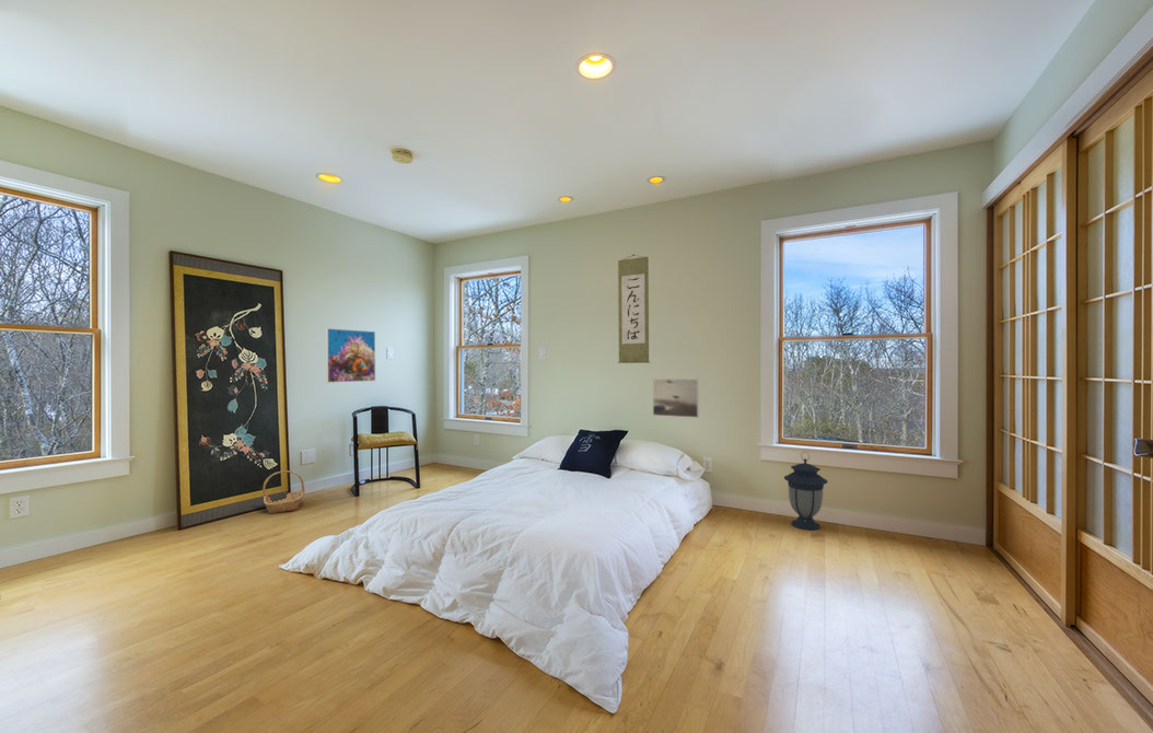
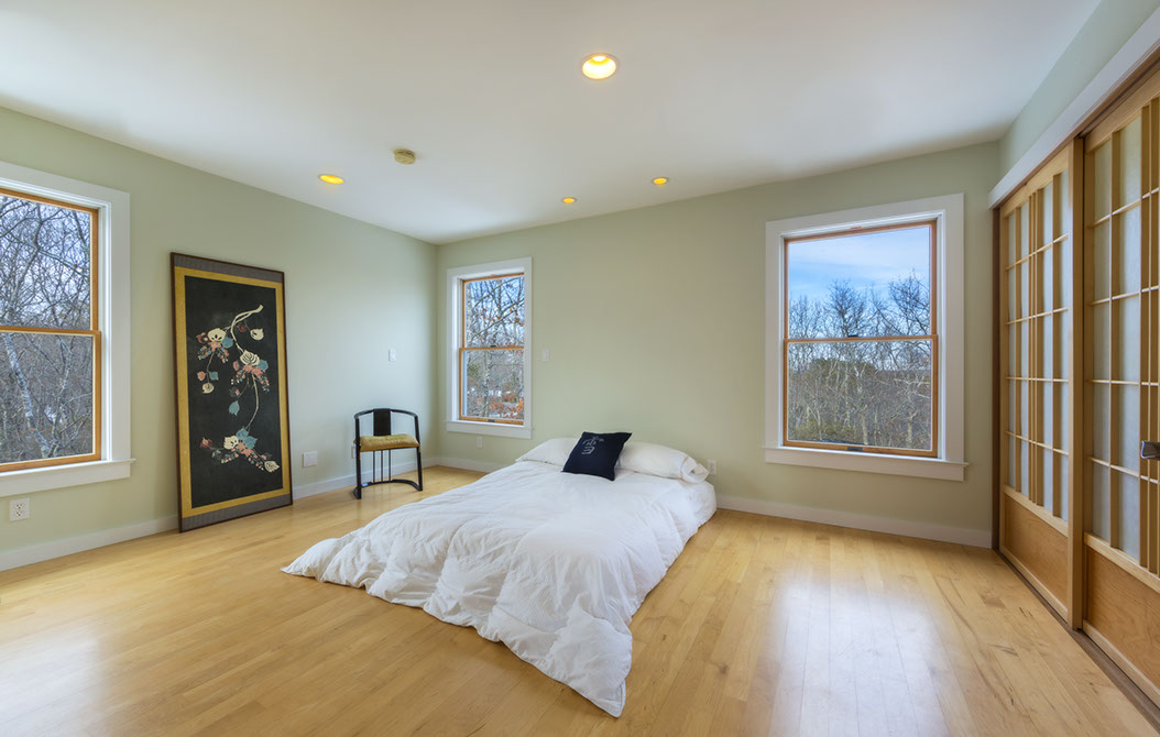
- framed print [652,377,700,419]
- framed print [324,327,376,384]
- basket [261,469,305,514]
- wall scroll [617,254,651,364]
- lantern [783,450,829,531]
